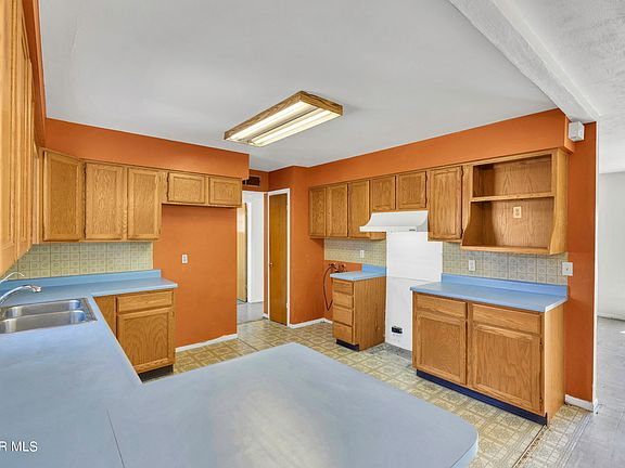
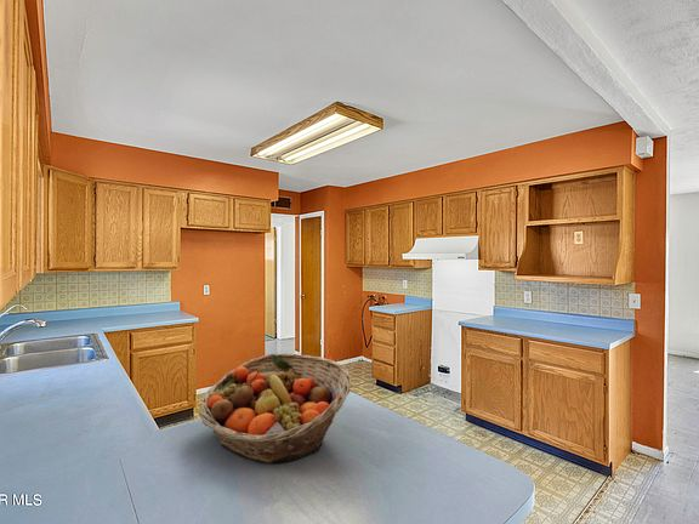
+ fruit basket [199,353,352,465]
